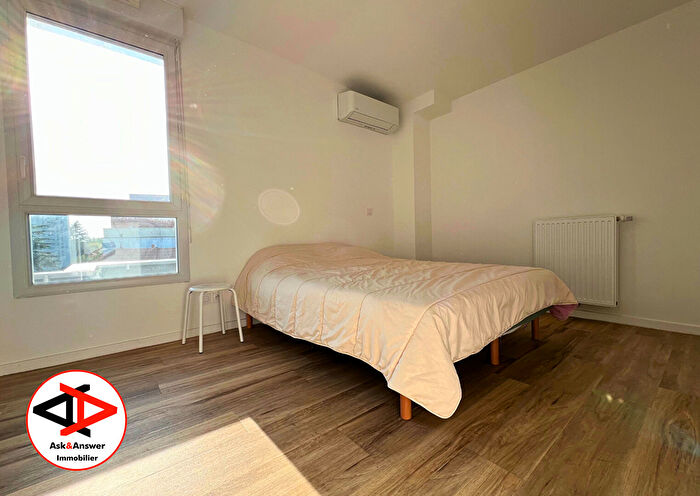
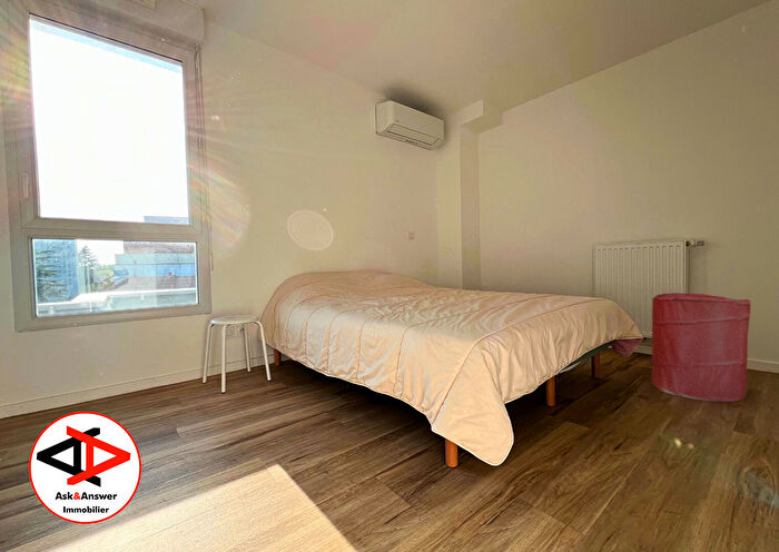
+ laundry hamper [651,292,752,403]
